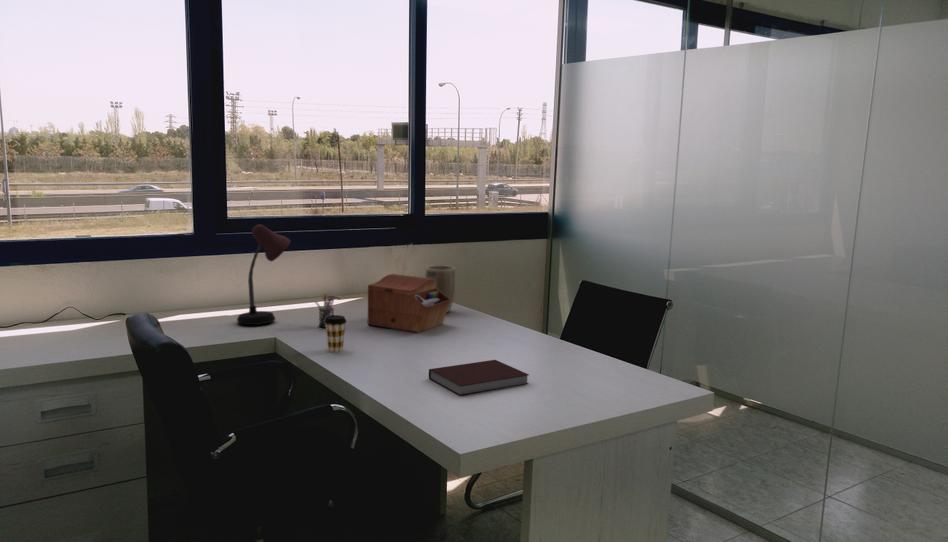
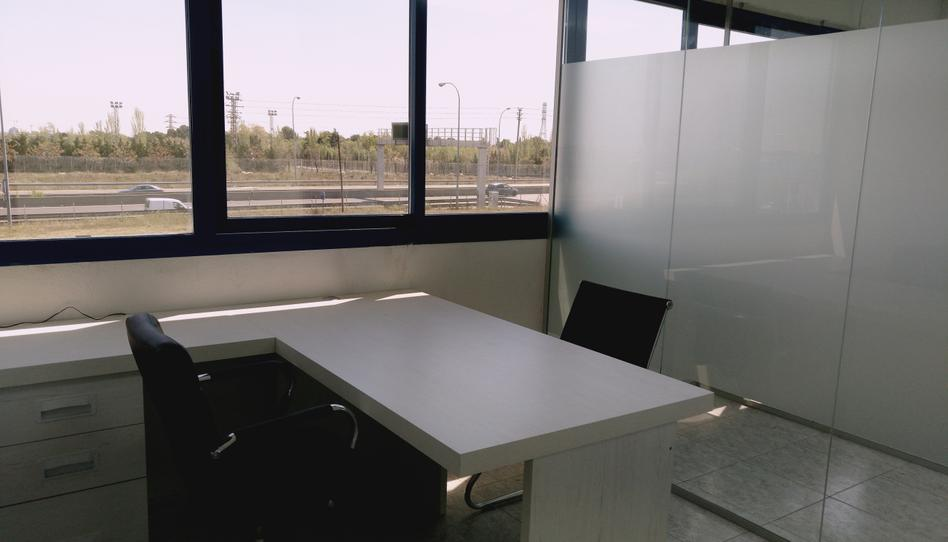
- notebook [428,359,530,397]
- pen holder [314,293,335,329]
- coffee cup [324,314,348,353]
- sewing box [367,273,451,334]
- plant pot [424,264,456,314]
- desk lamp [236,224,292,326]
